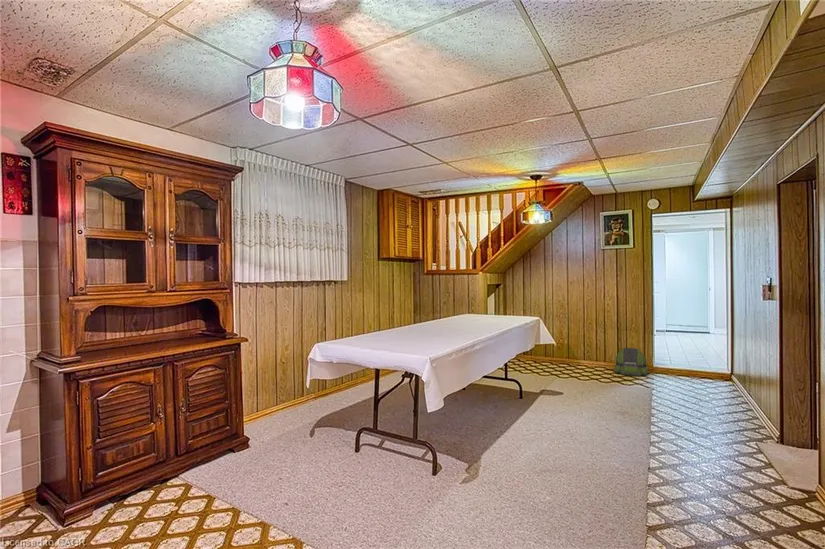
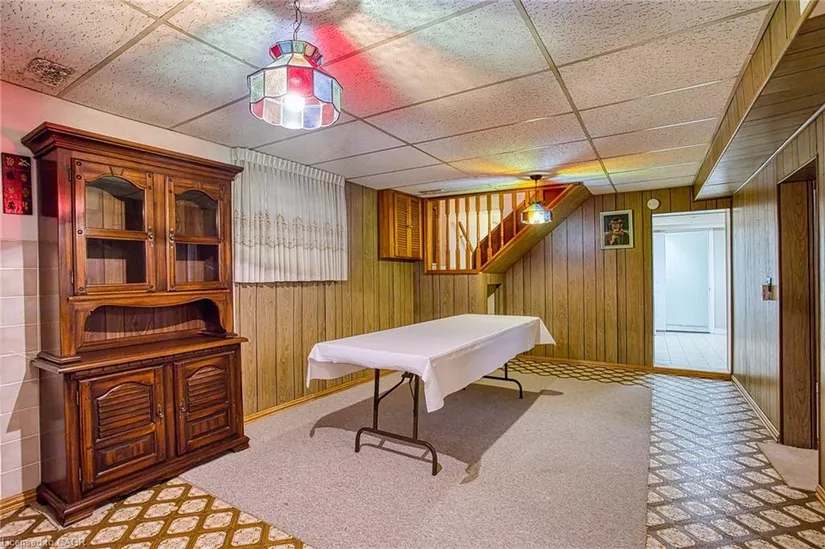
- backpack [614,347,649,377]
